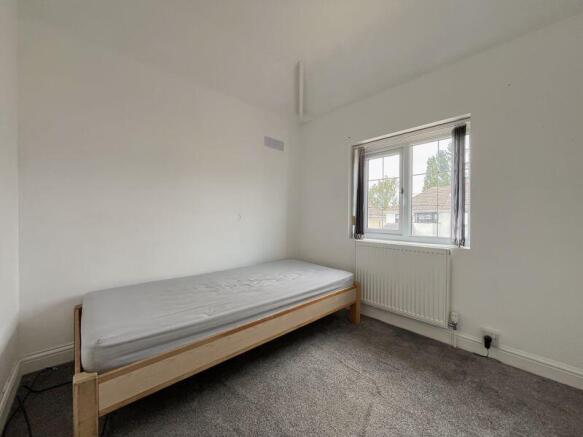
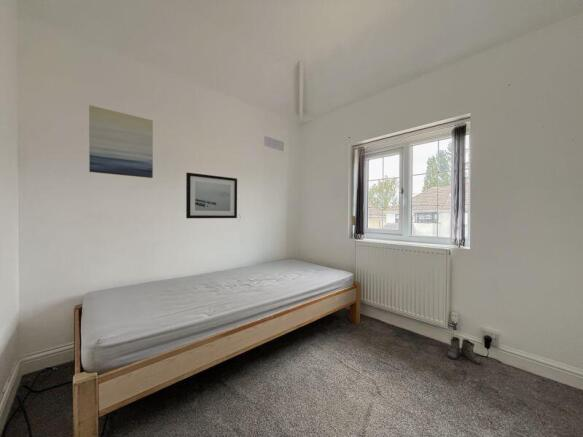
+ wall art [88,104,154,179]
+ wall art [185,171,238,219]
+ boots [443,336,482,366]
